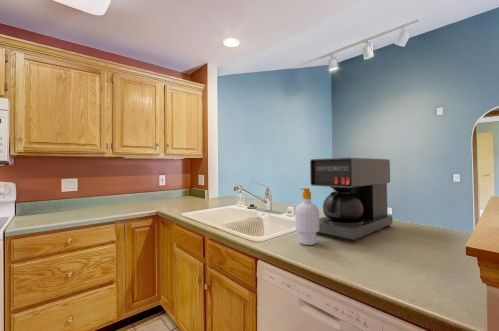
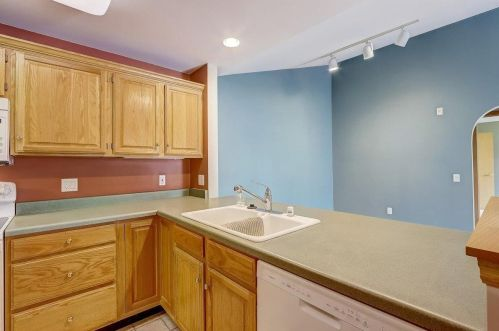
- coffee maker [309,157,393,242]
- soap bottle [294,187,320,246]
